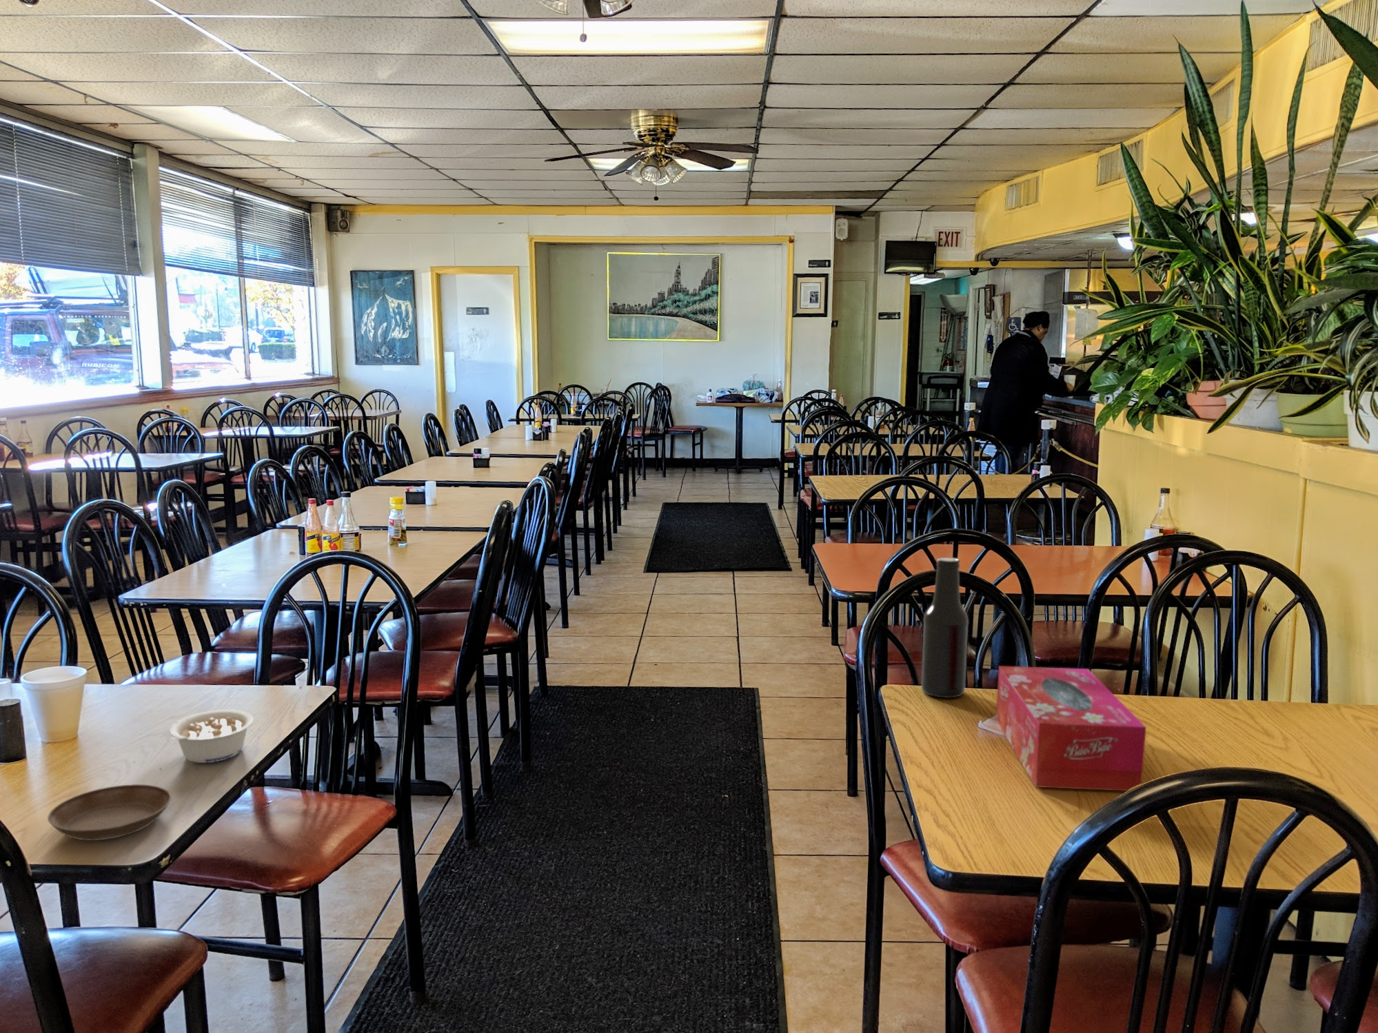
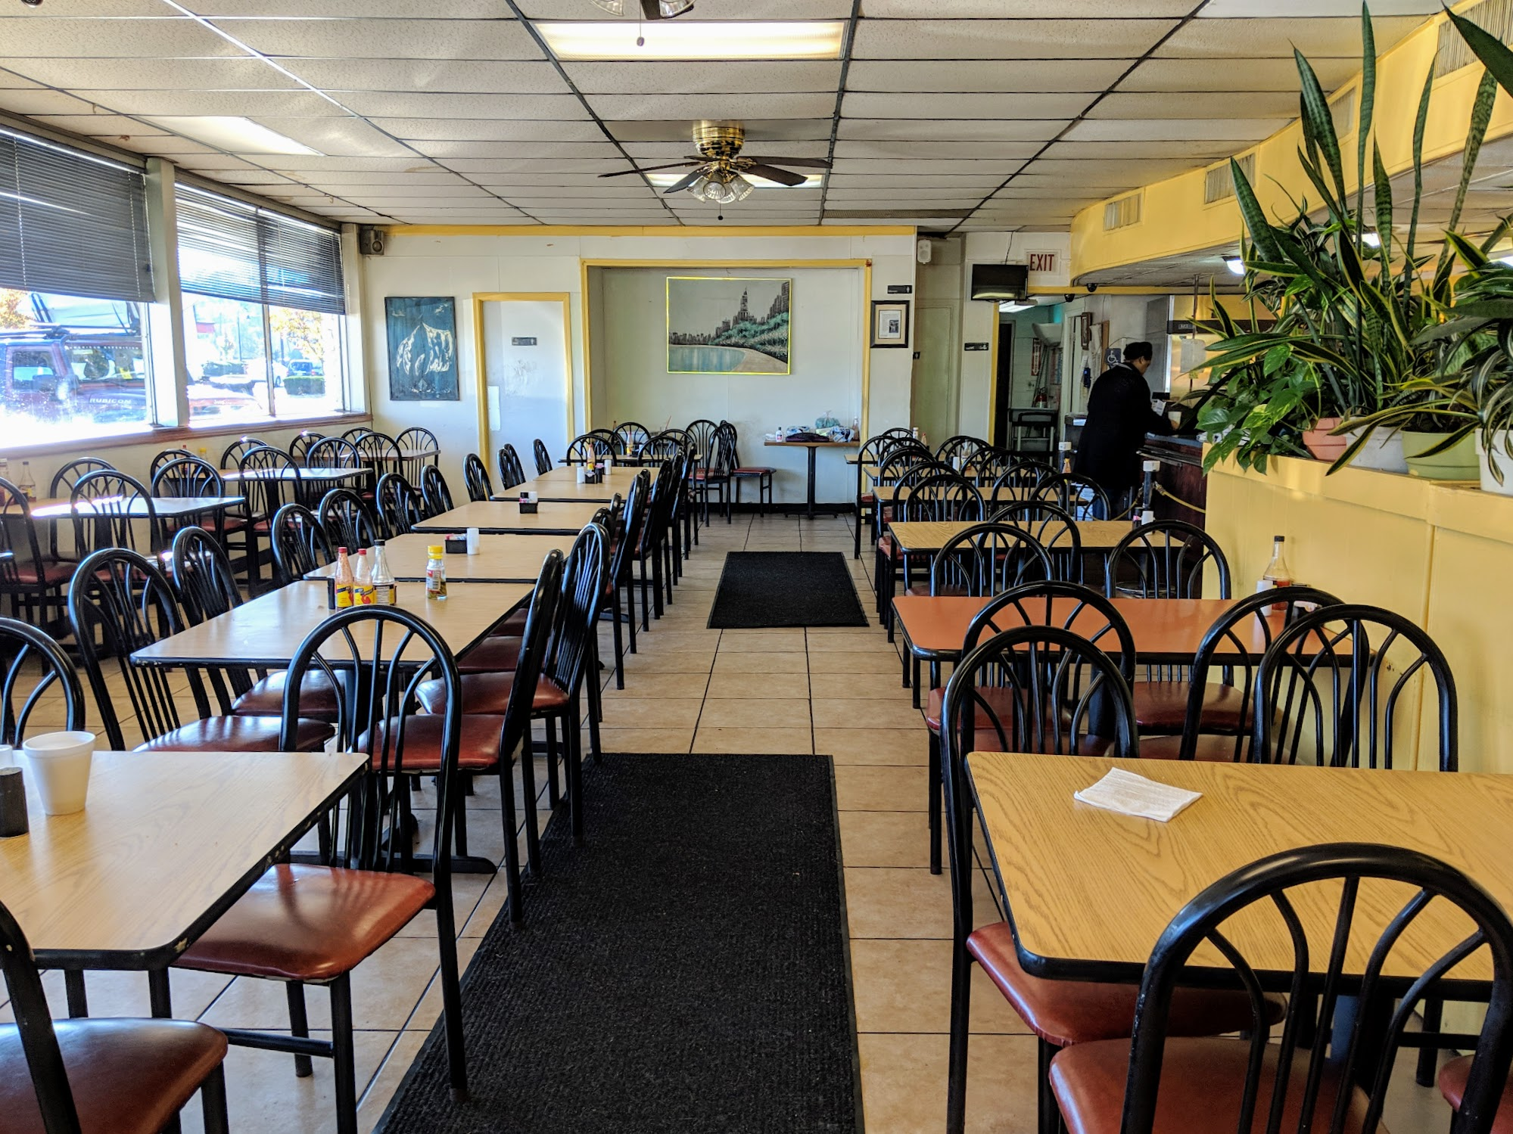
- tissue box [995,665,1147,792]
- saucer [47,783,173,841]
- beer bottle [921,557,969,699]
- legume [169,710,254,764]
